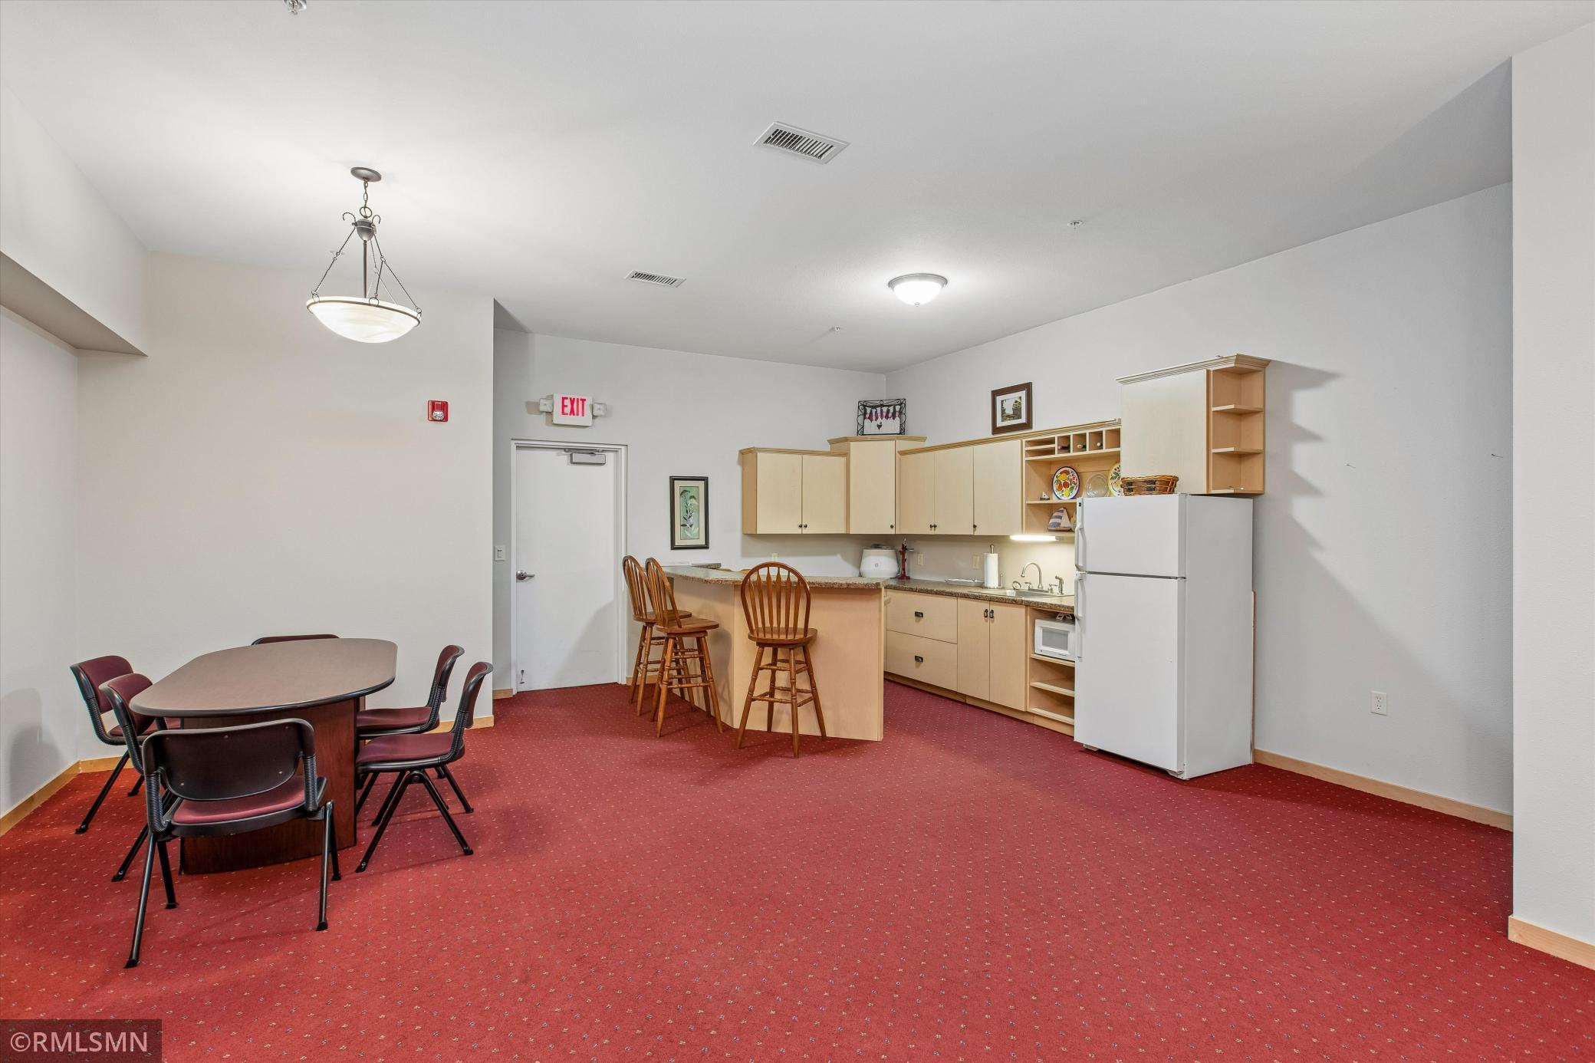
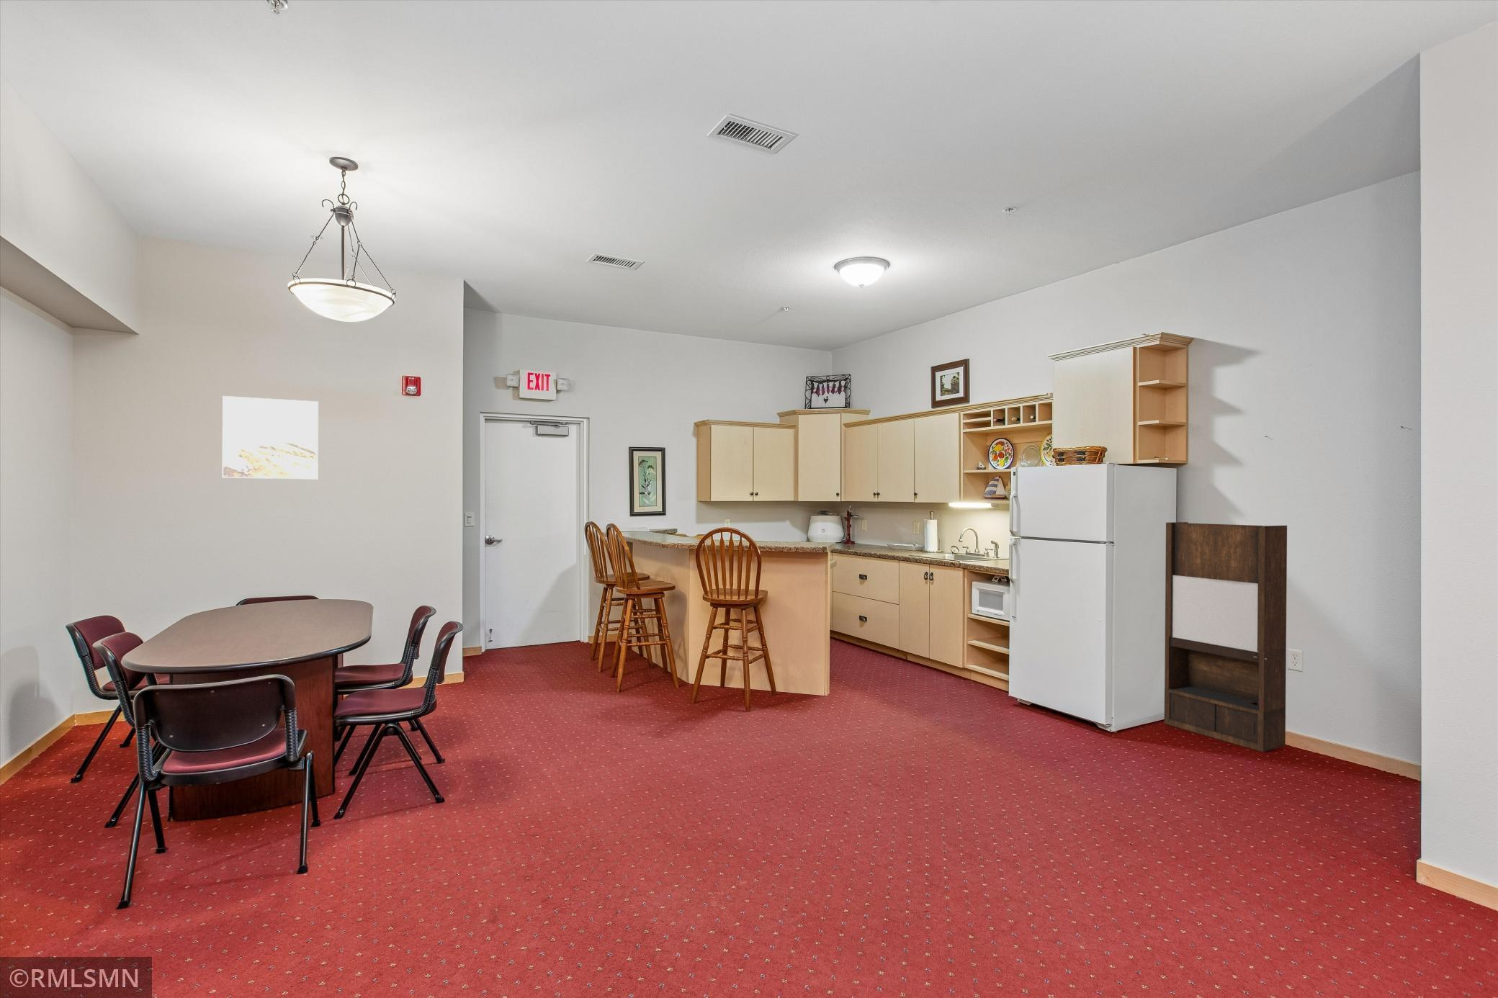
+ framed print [222,395,319,480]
+ shelving unit [1164,521,1288,753]
